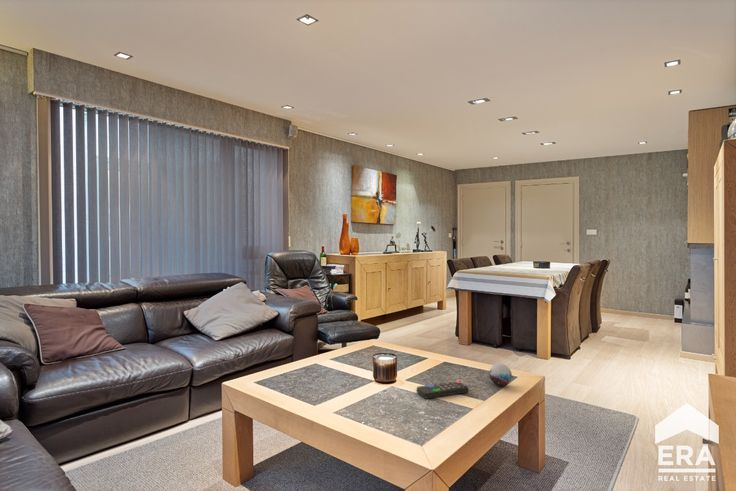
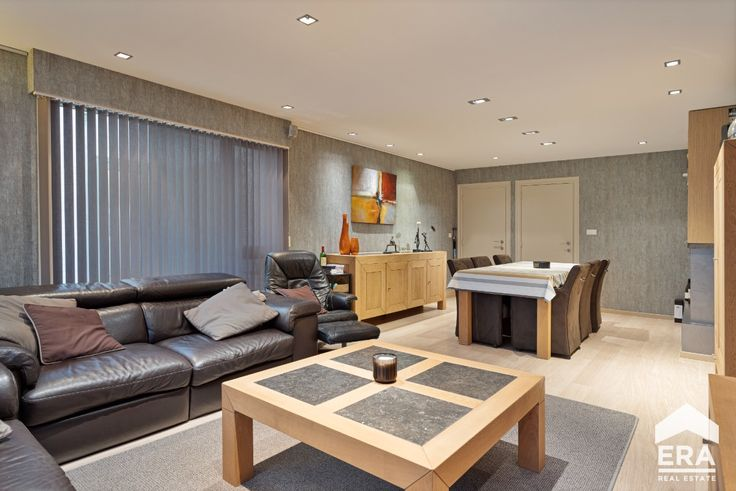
- remote control [416,380,469,399]
- decorative orb [488,363,513,387]
